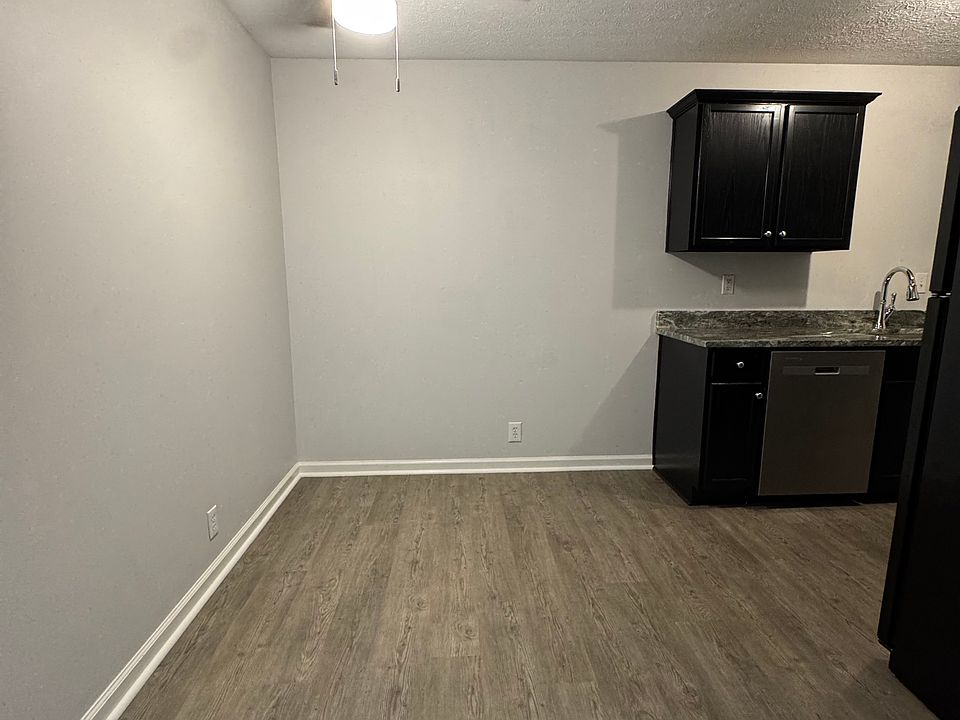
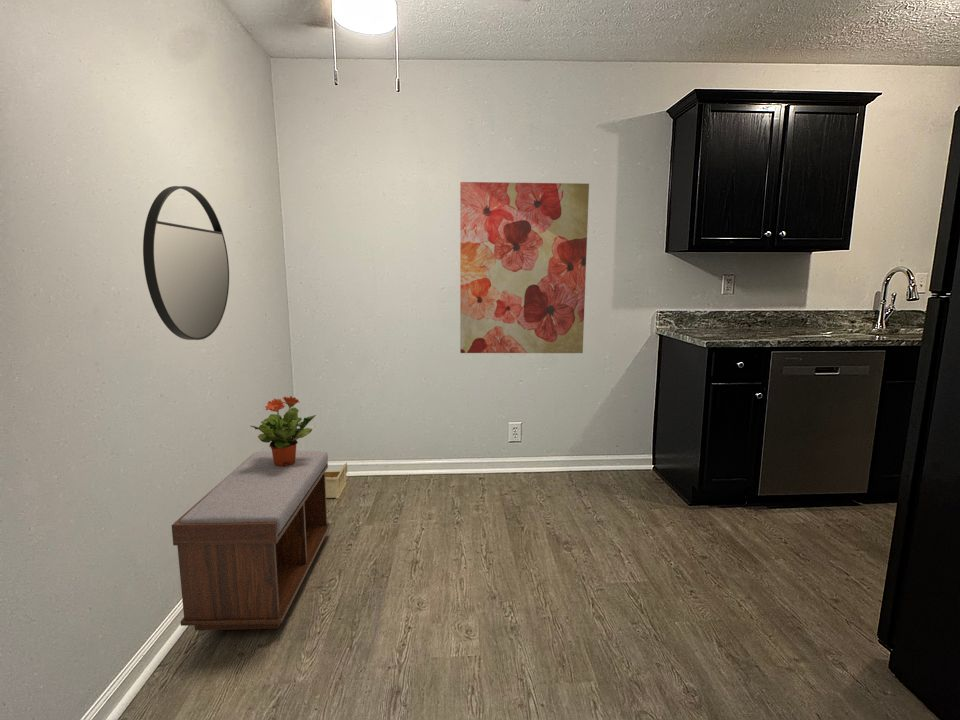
+ home mirror [142,185,230,341]
+ wall art [459,181,590,354]
+ bench [171,450,331,631]
+ storage bin [325,462,348,500]
+ potted plant [249,395,317,466]
